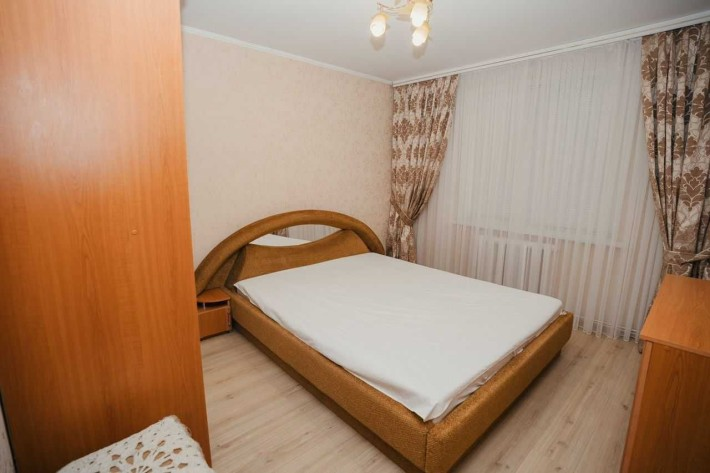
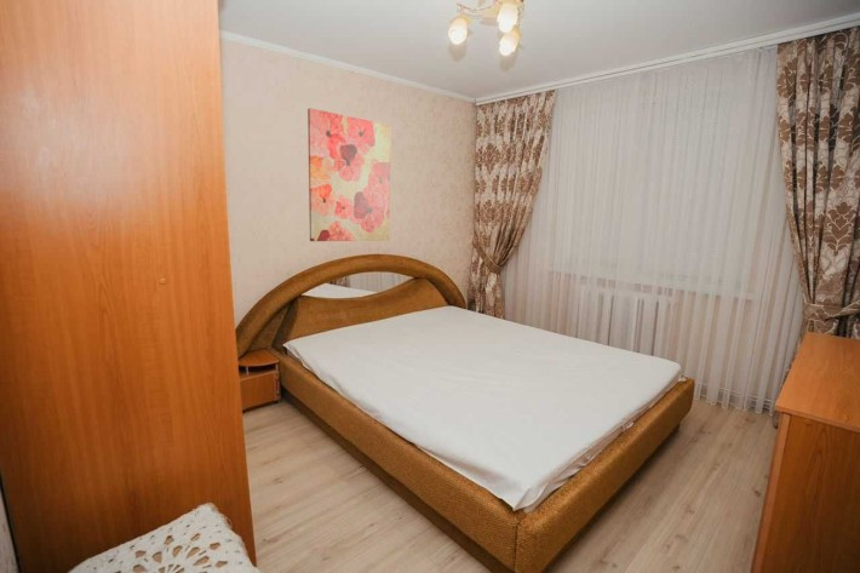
+ wall art [306,107,391,242]
